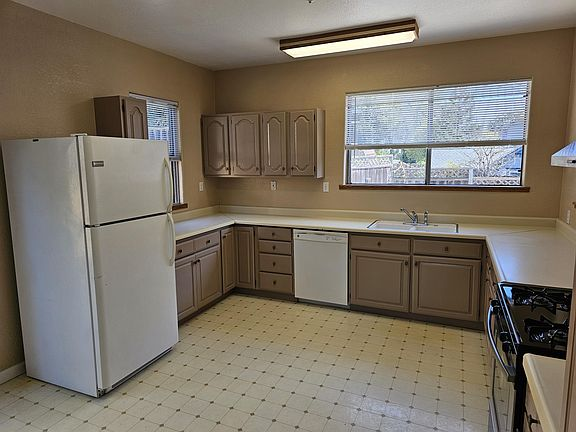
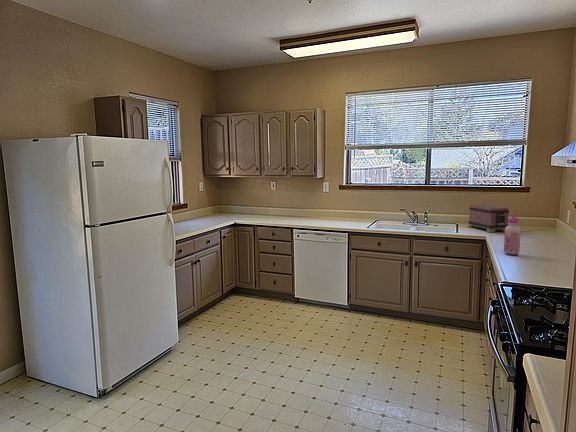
+ toaster [466,204,510,233]
+ glue bottle [503,212,522,256]
